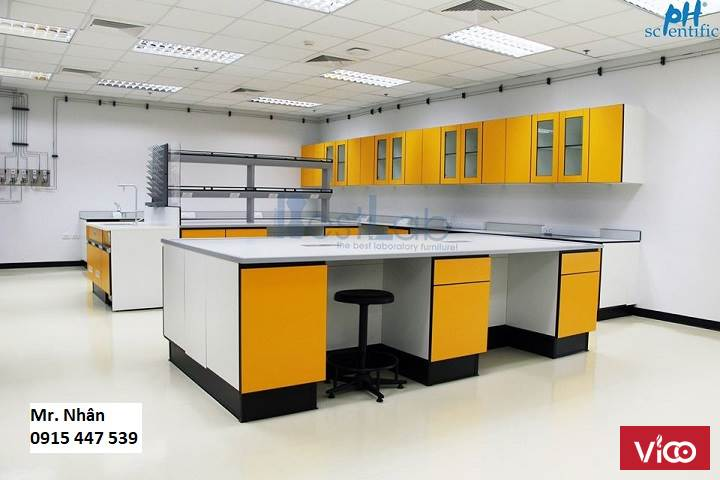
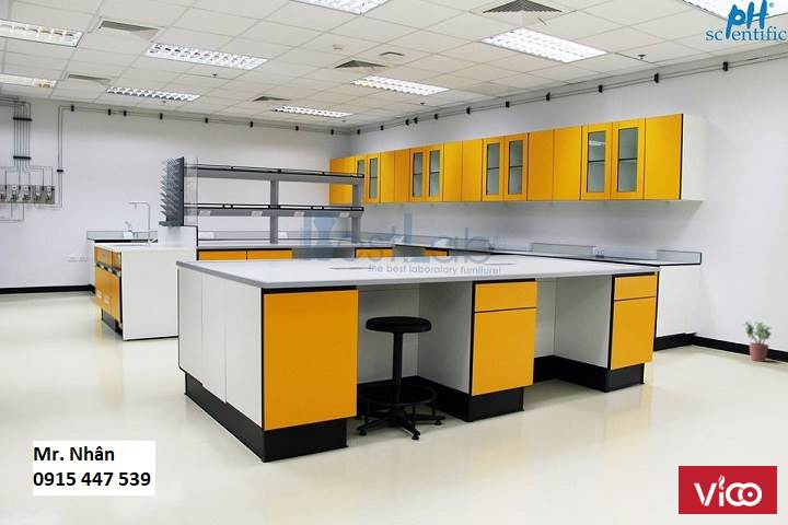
+ potted plant [741,319,772,363]
